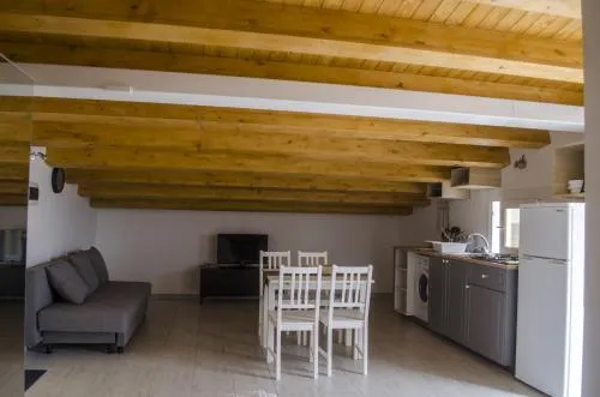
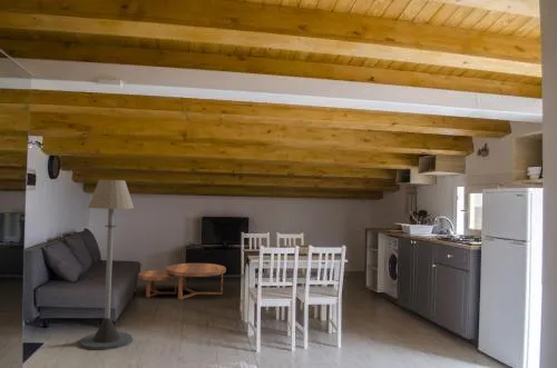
+ floor lamp [79,179,135,351]
+ coffee table [138,262,227,300]
